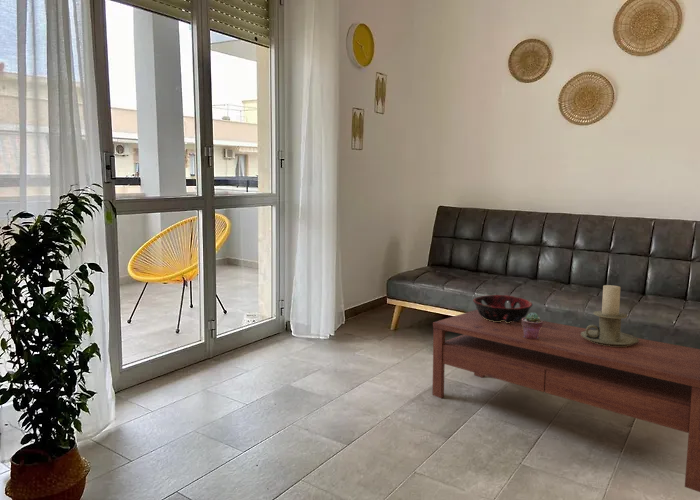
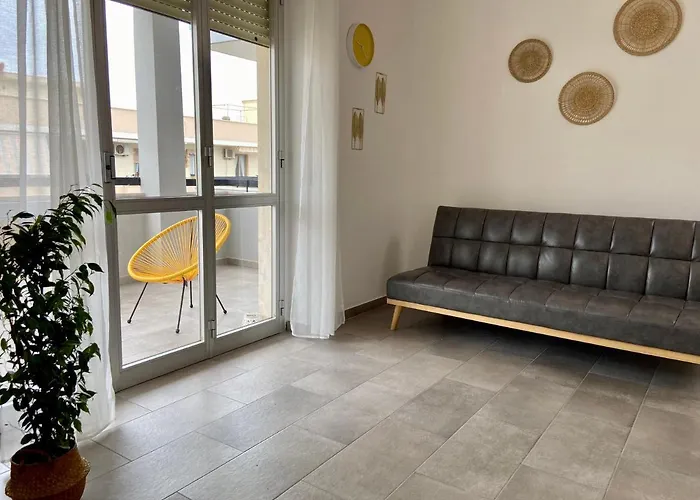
- candle holder [581,284,639,346]
- potted succulent [522,312,543,340]
- decorative bowl [472,294,533,323]
- coffee table [431,309,700,493]
